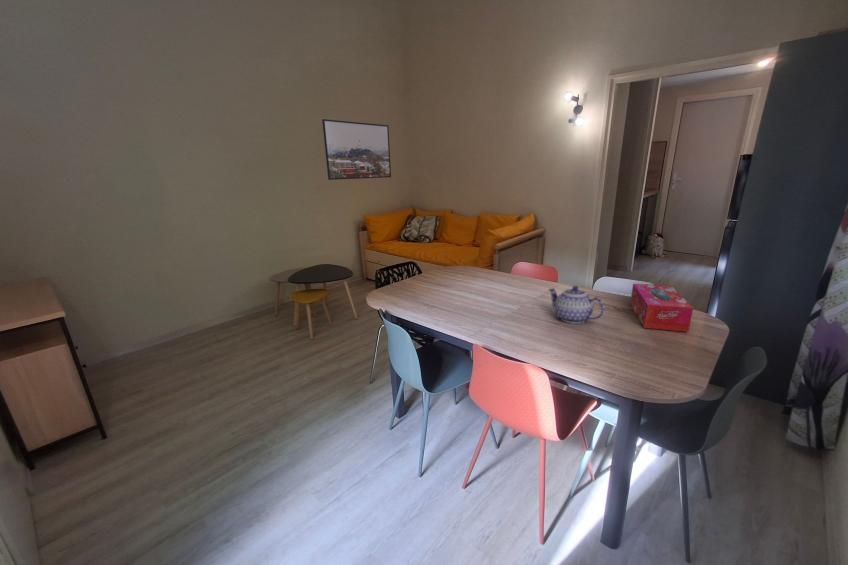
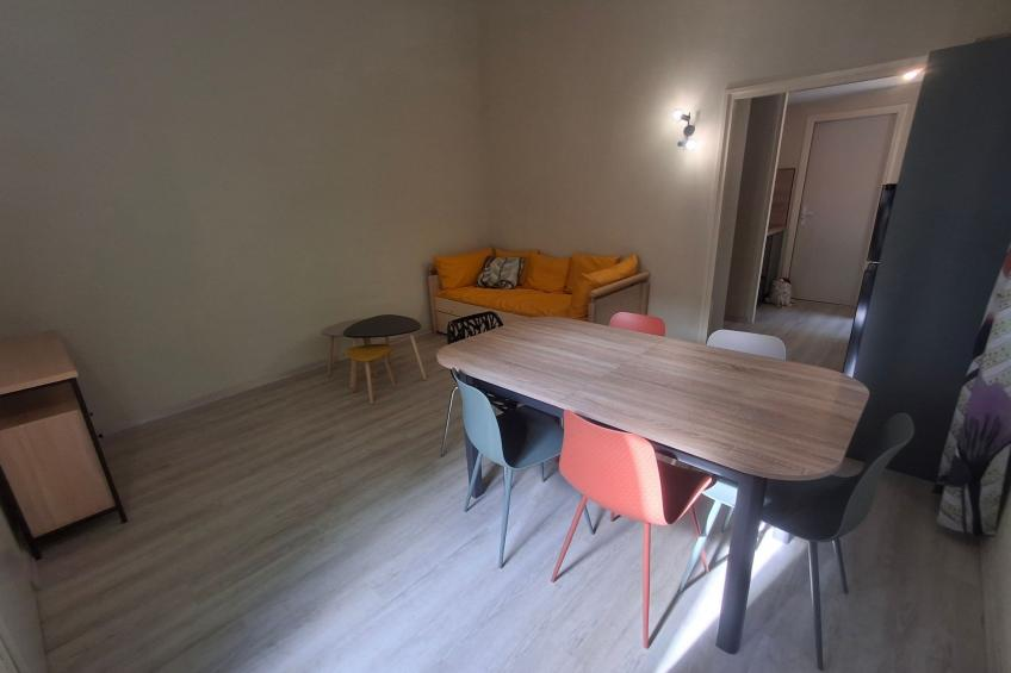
- tissue box [629,282,694,333]
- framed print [321,118,392,181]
- teapot [547,285,605,325]
